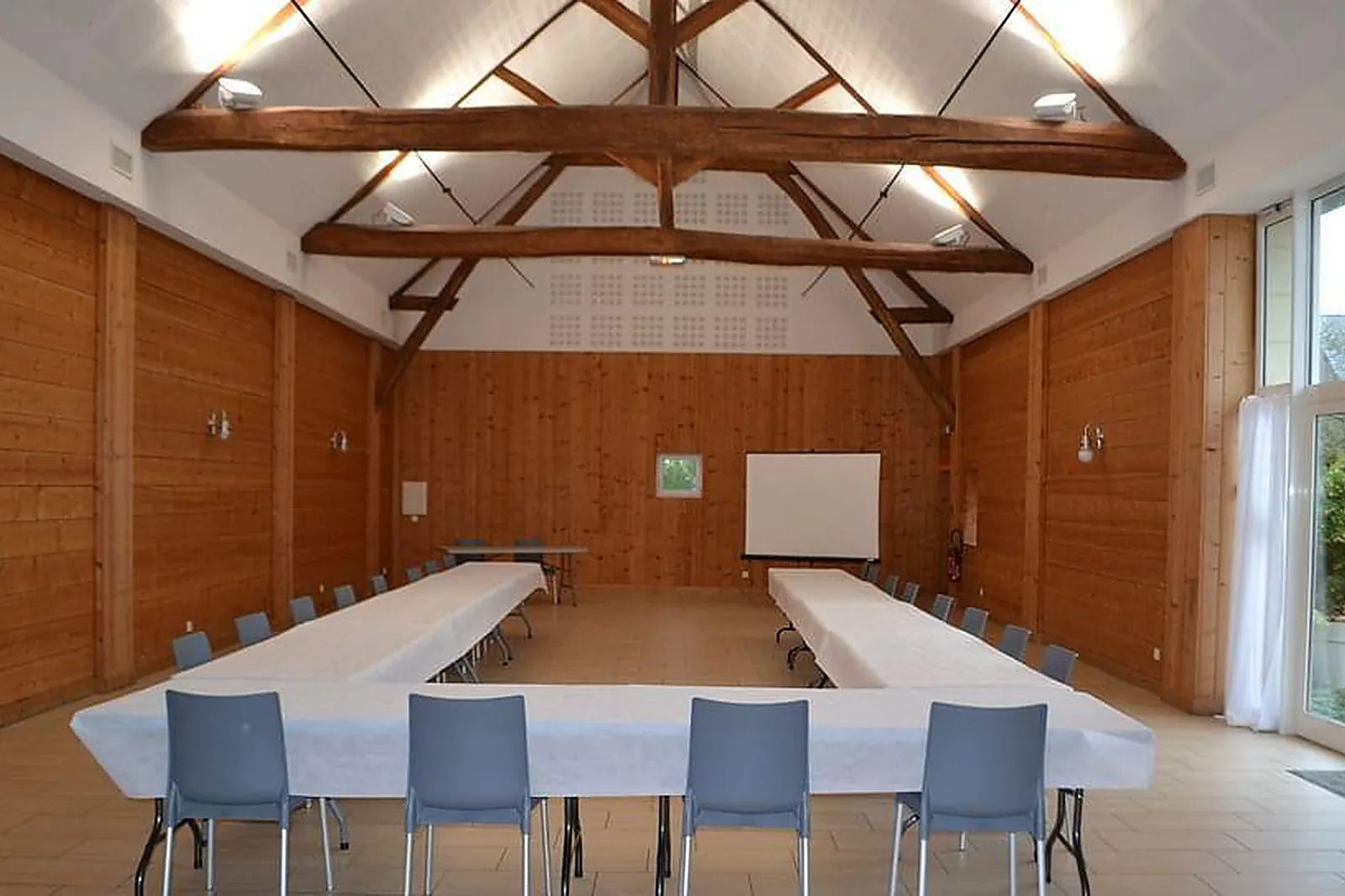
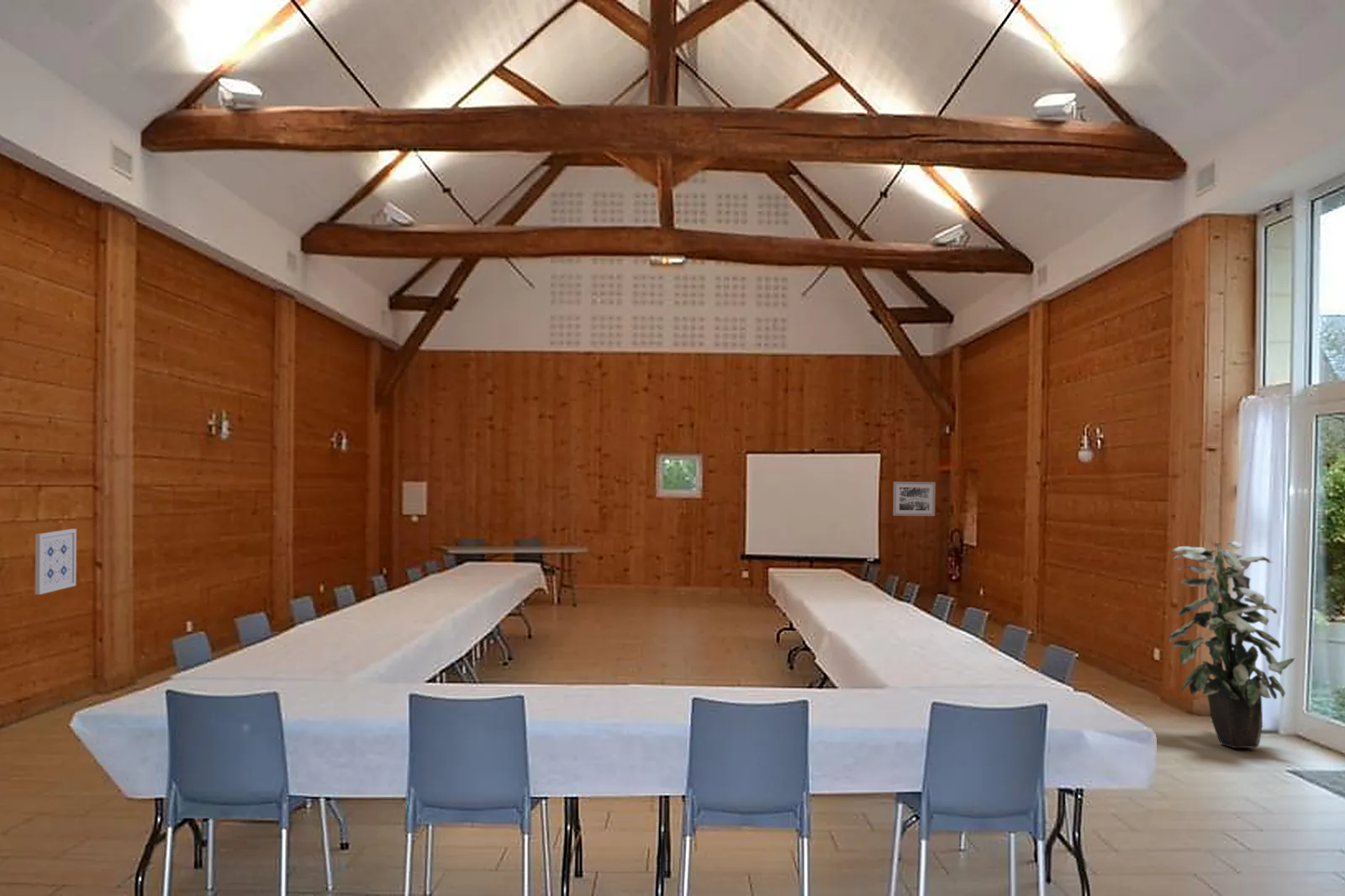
+ wall art [892,481,936,517]
+ indoor plant [1168,540,1295,749]
+ wall art [34,528,77,595]
